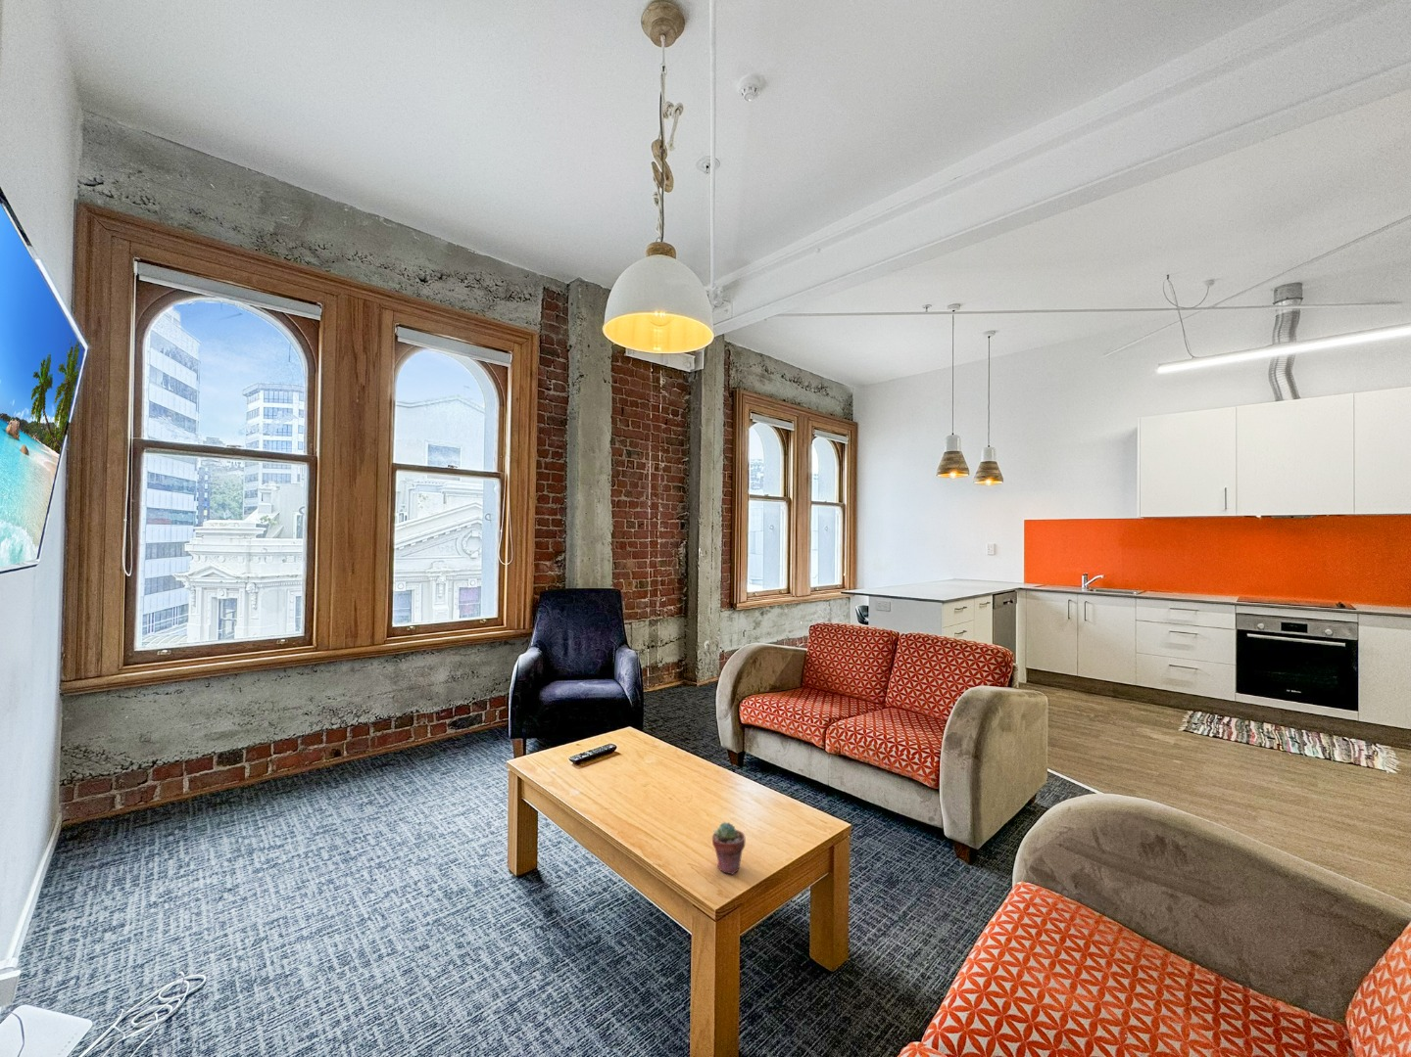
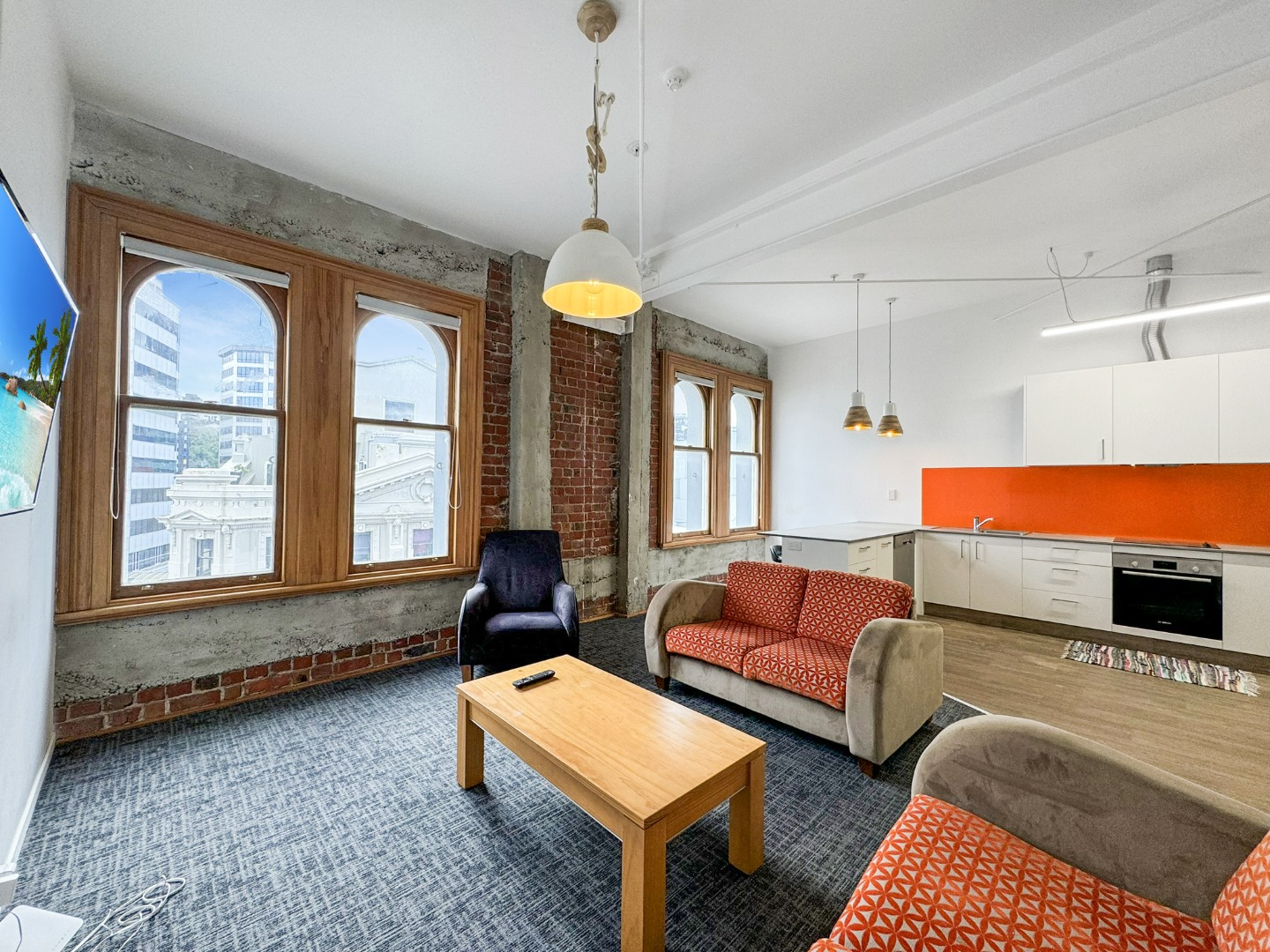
- potted succulent [711,822,745,875]
